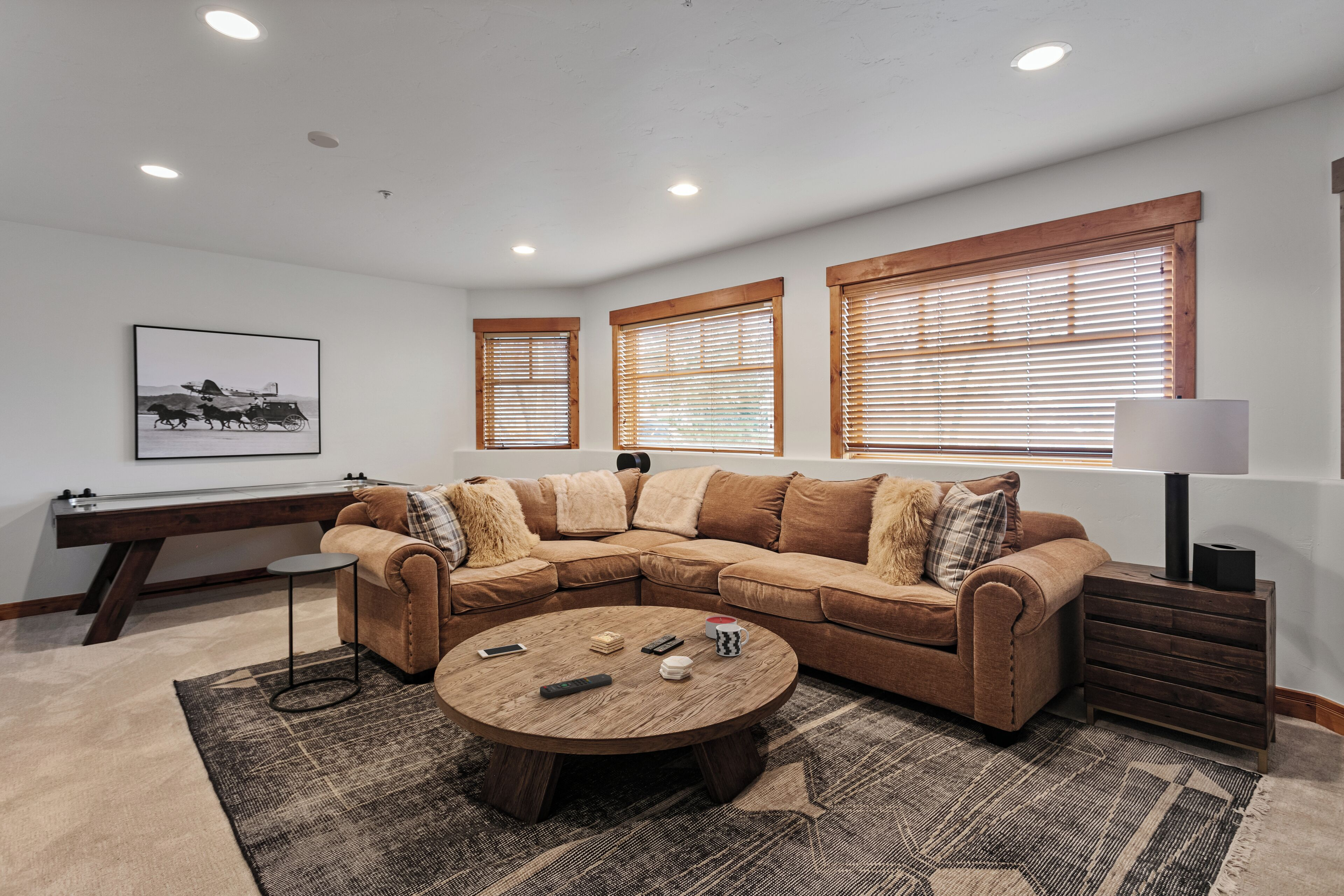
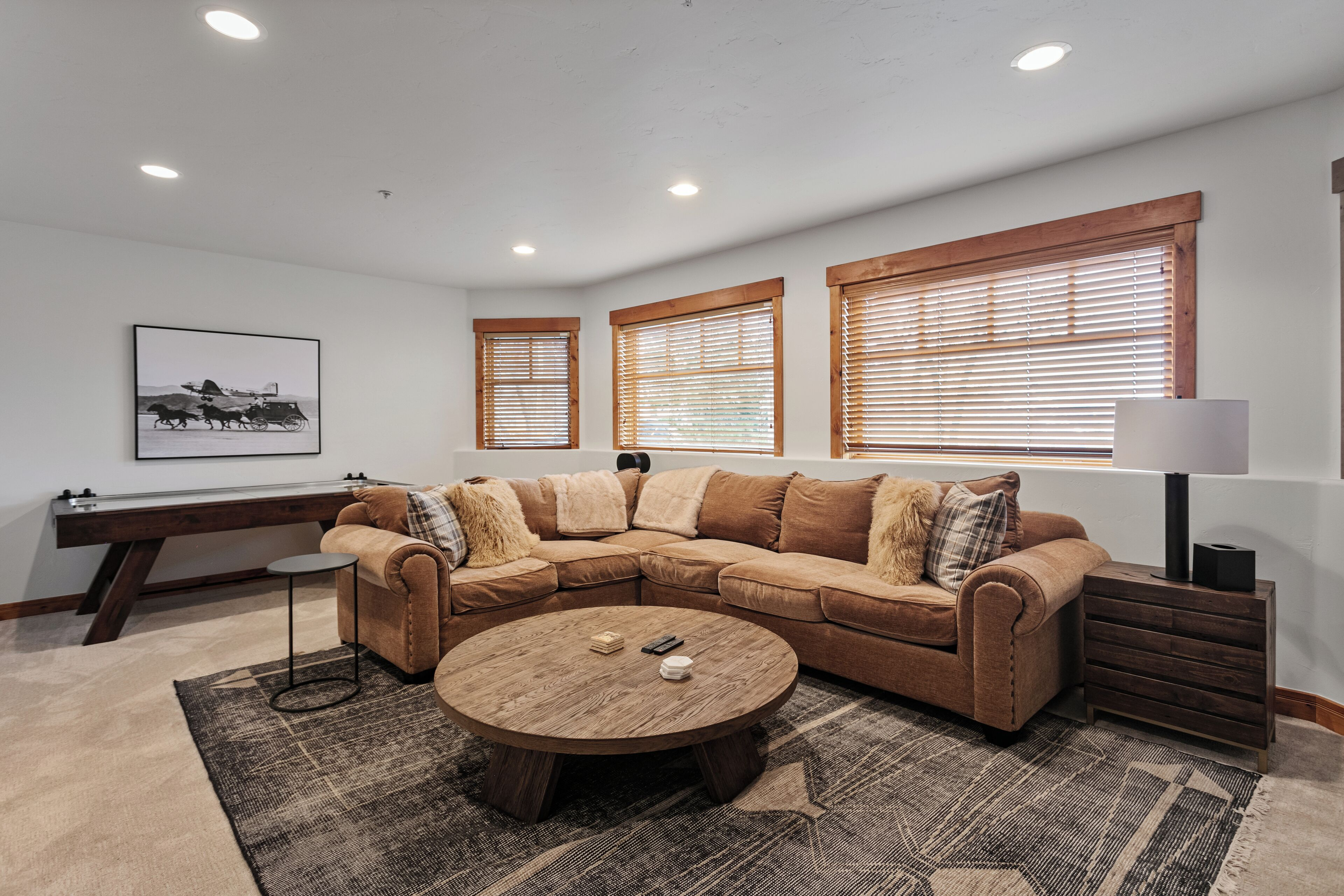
- cell phone [477,643,527,658]
- candle [705,615,737,639]
- remote control [540,673,612,699]
- cup [716,624,749,657]
- smoke detector [307,131,339,148]
